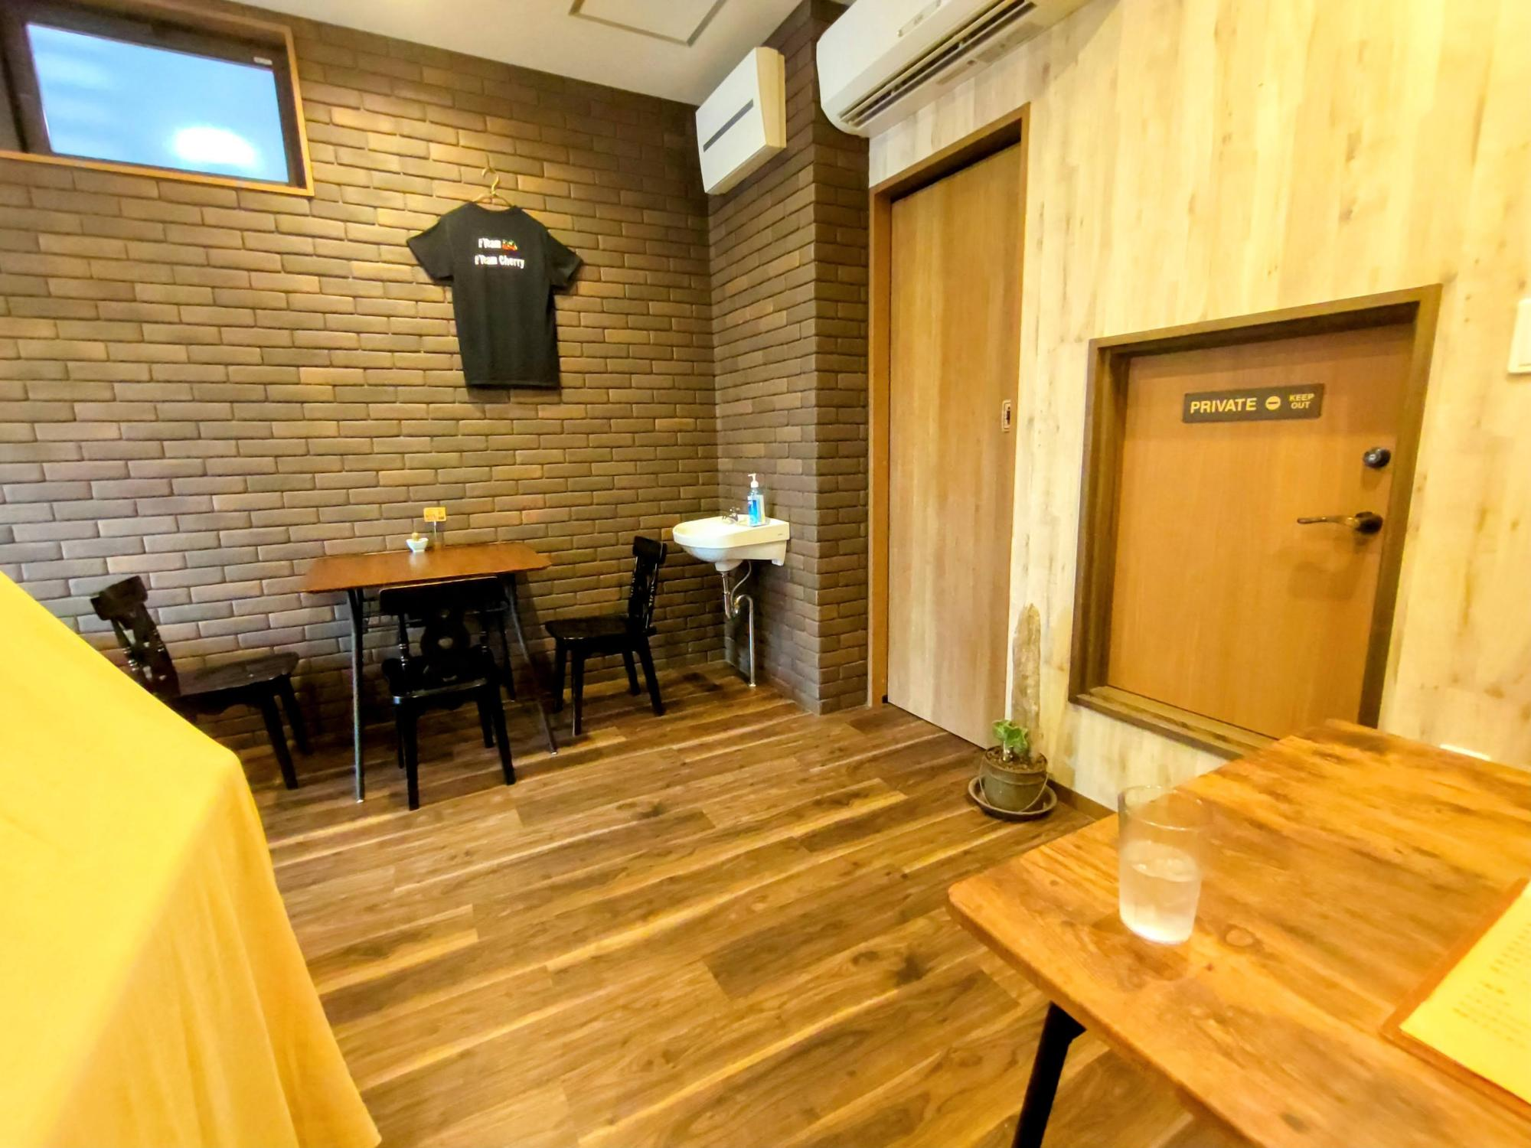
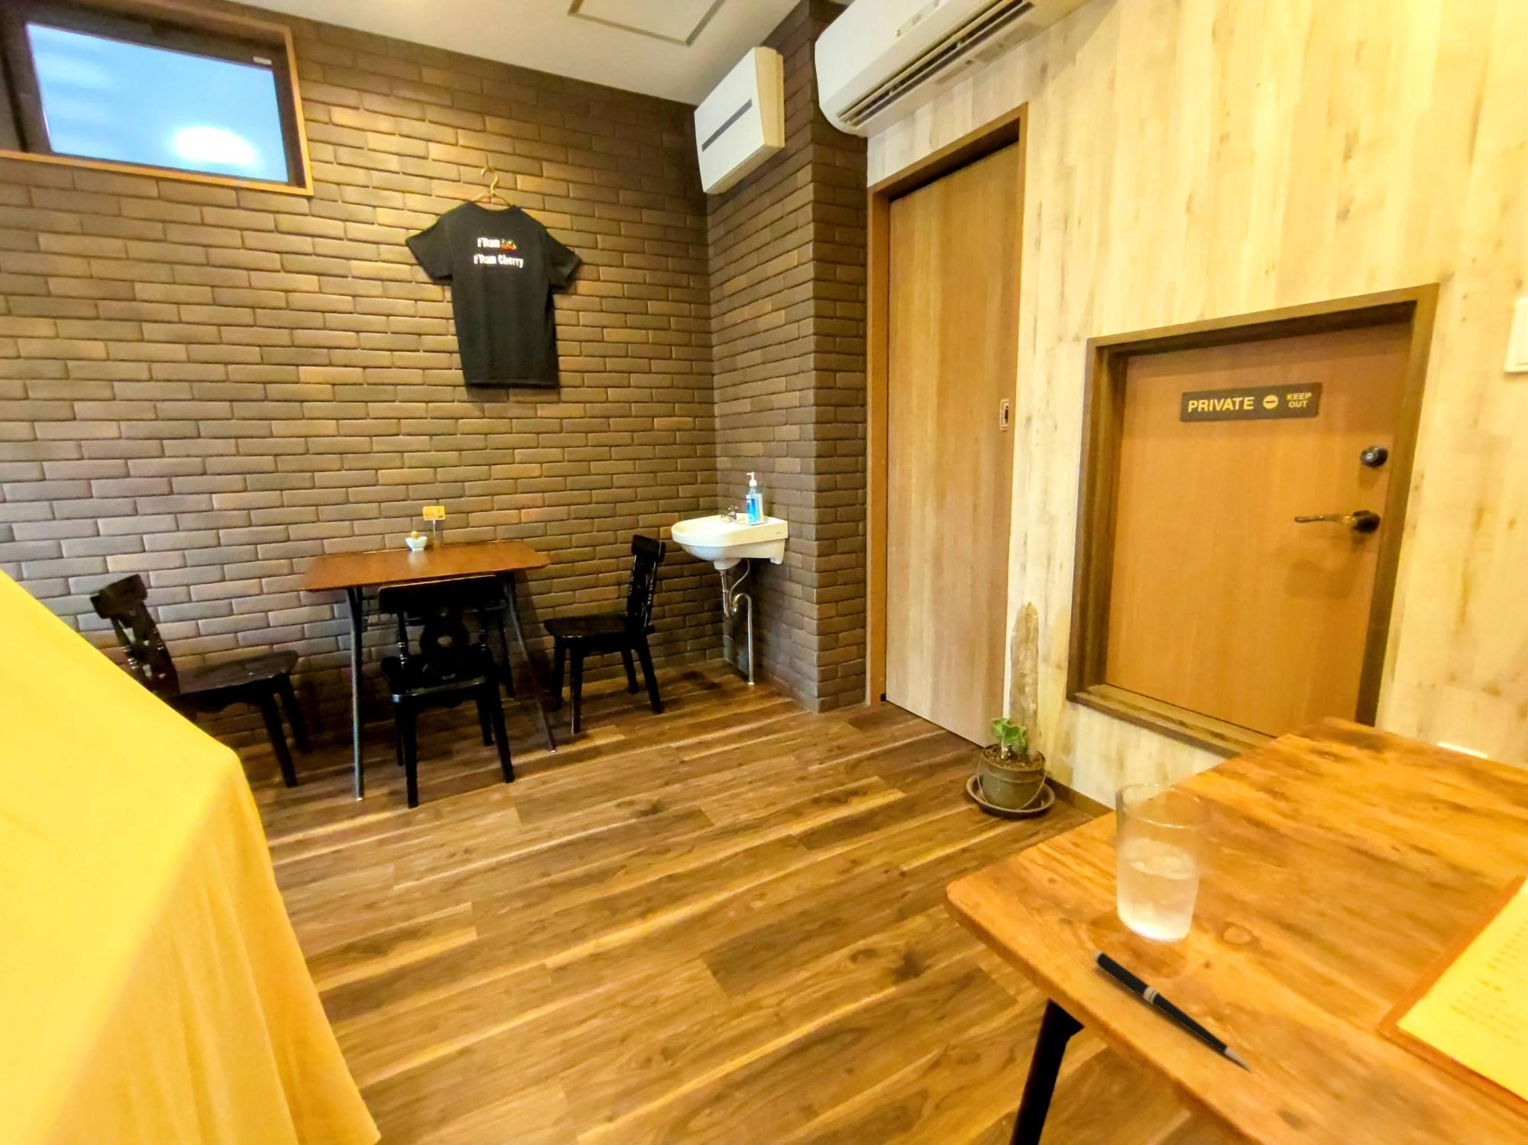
+ pen [1092,950,1252,1069]
